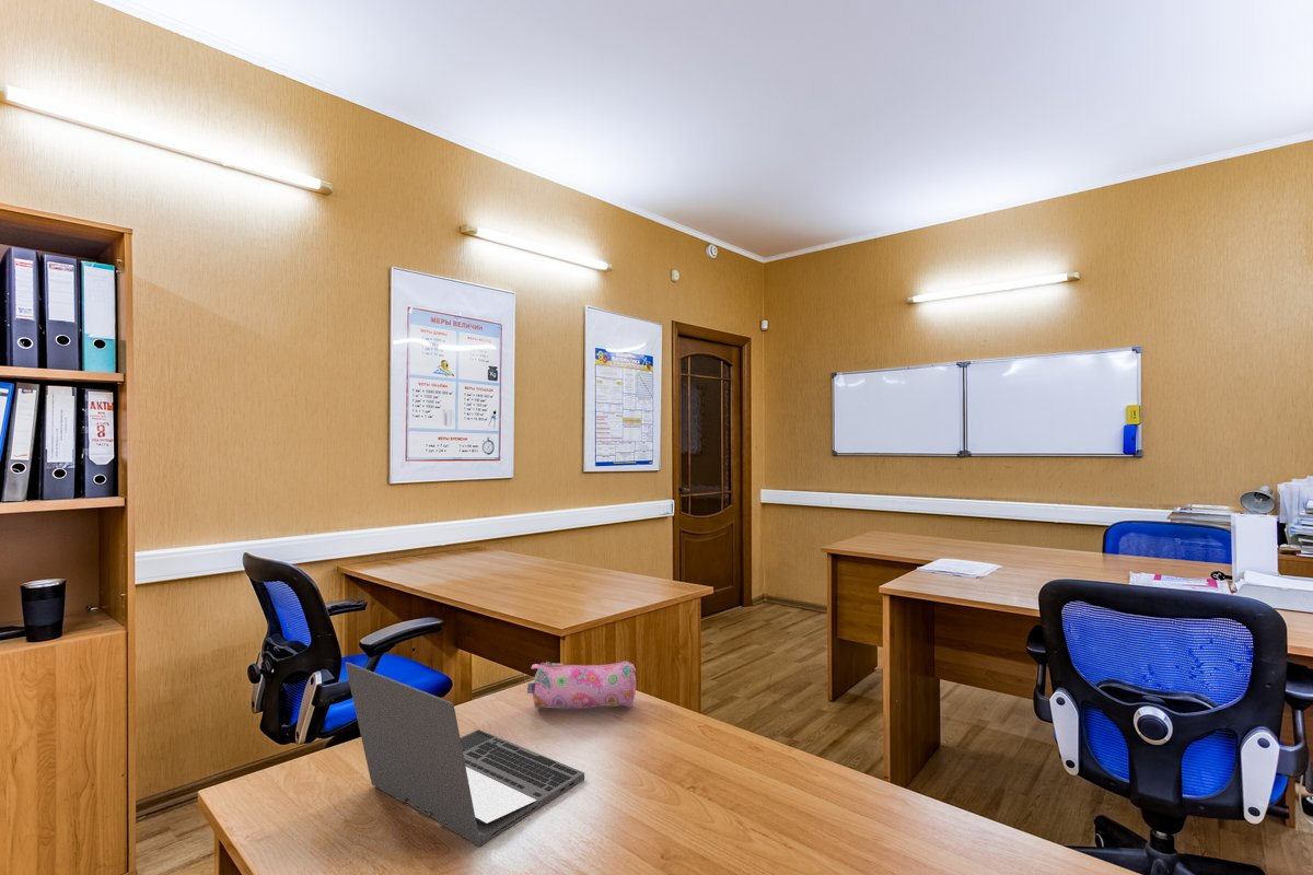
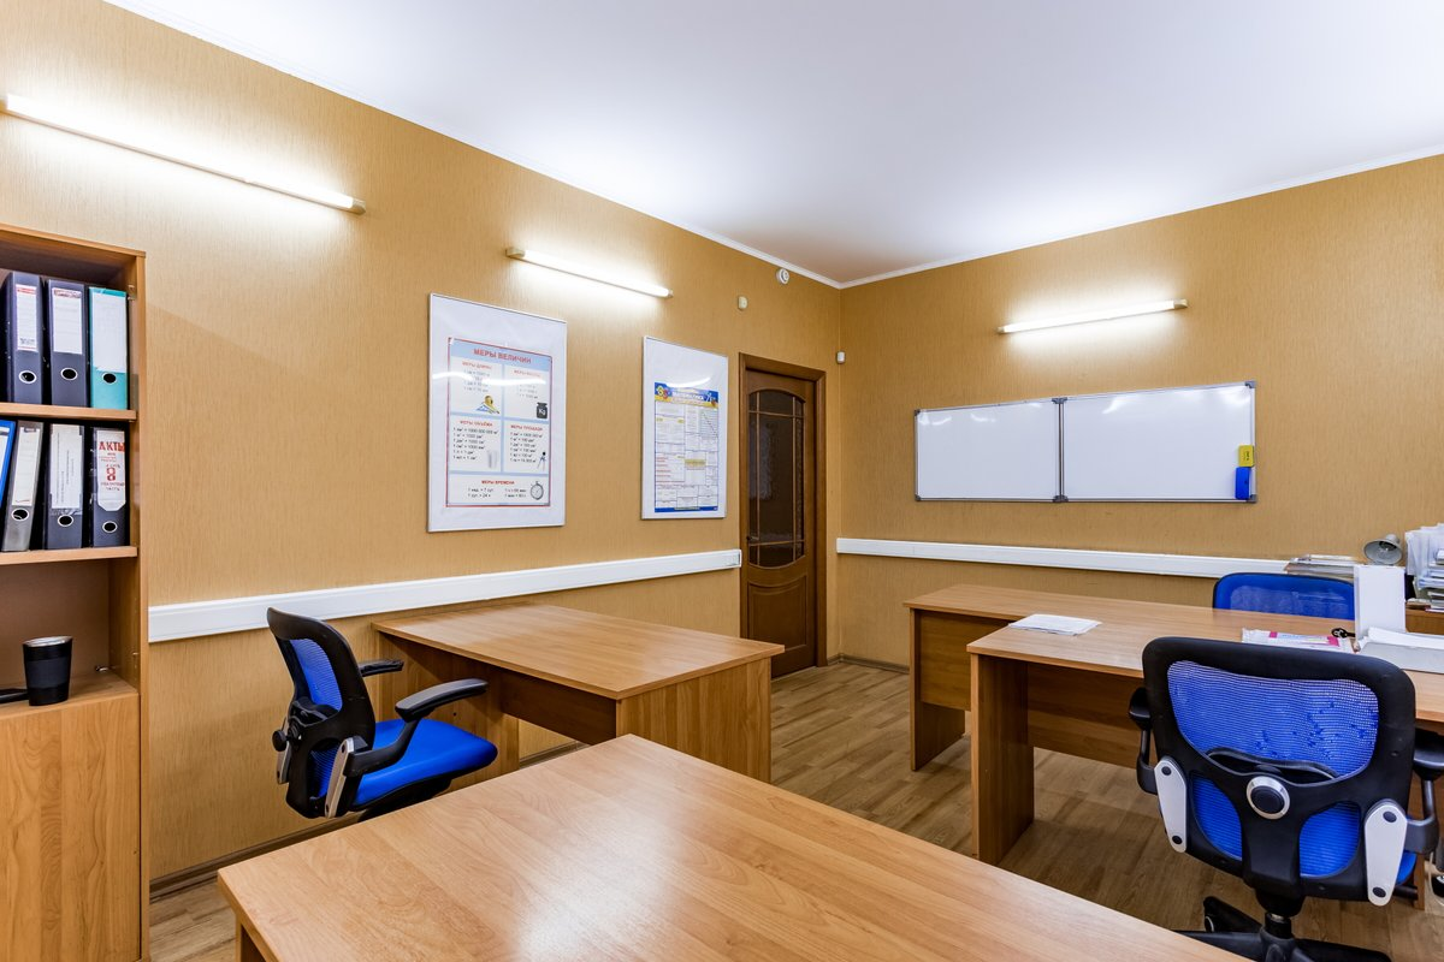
- laptop [345,661,585,847]
- pencil case [526,660,637,710]
